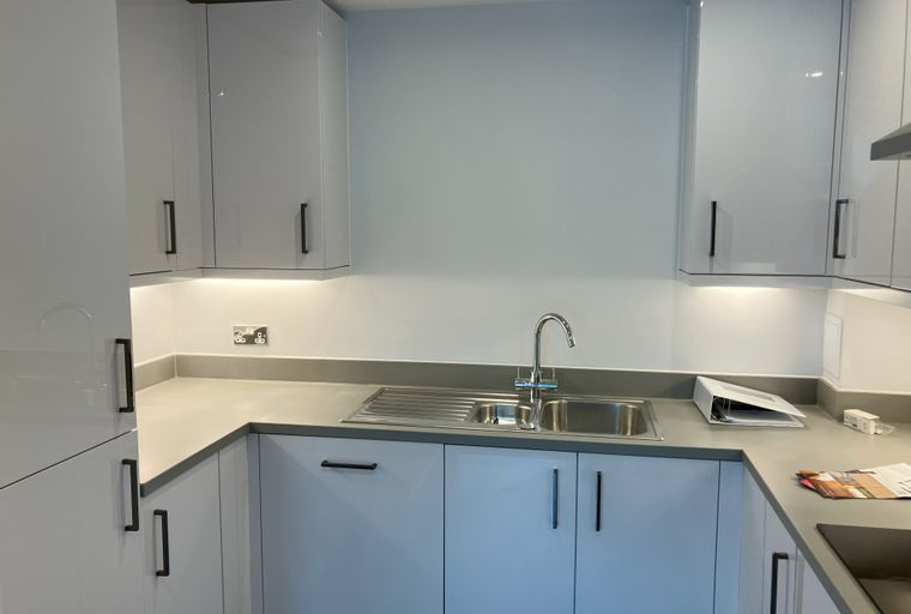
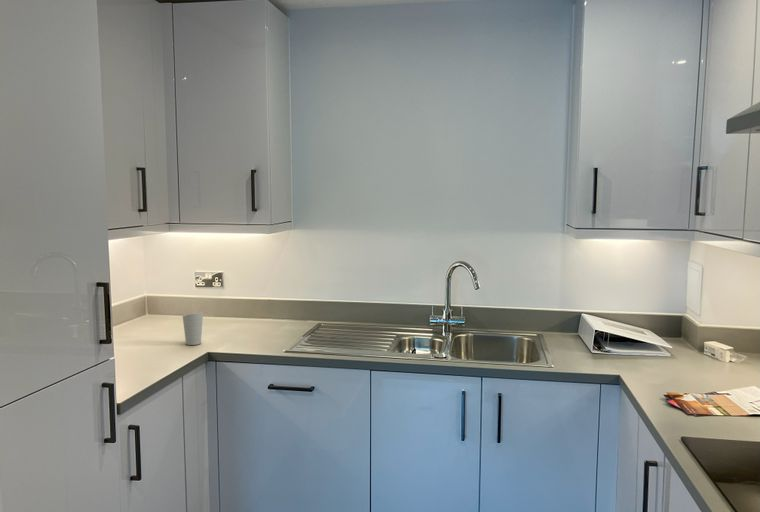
+ cup [182,311,204,346]
